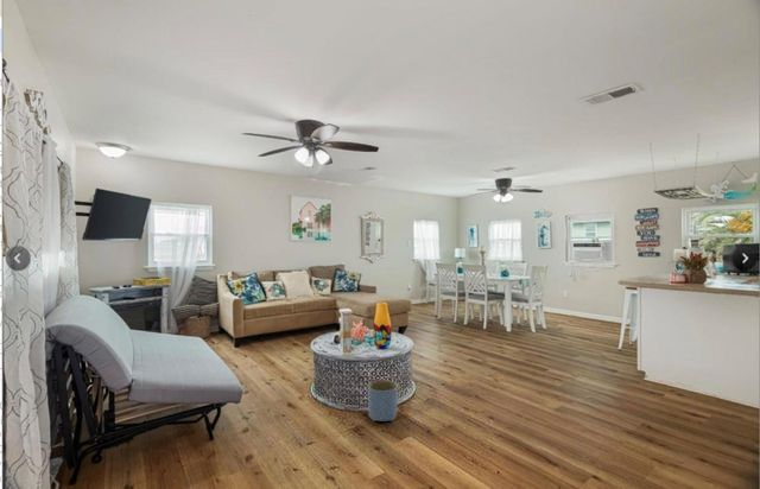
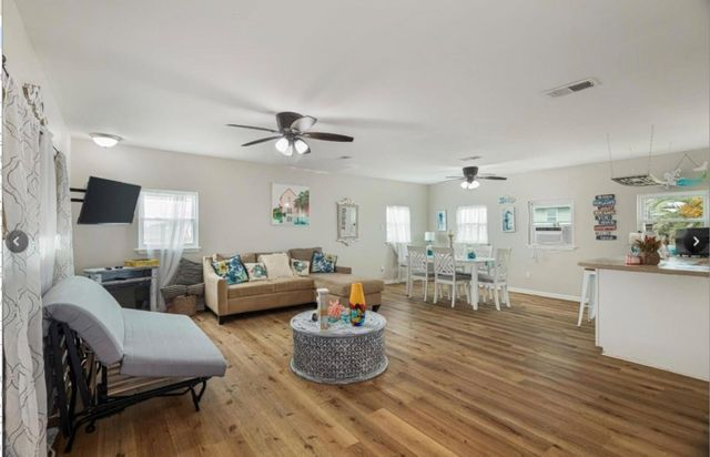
- planter [367,379,399,423]
